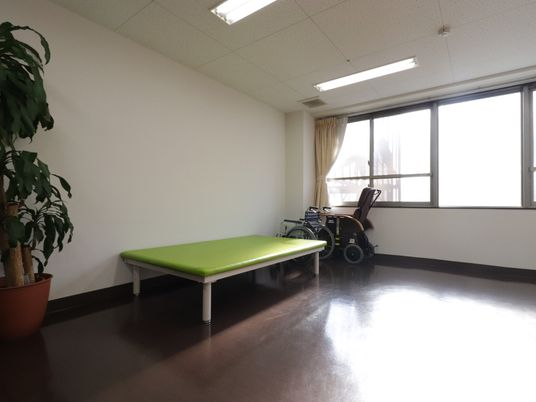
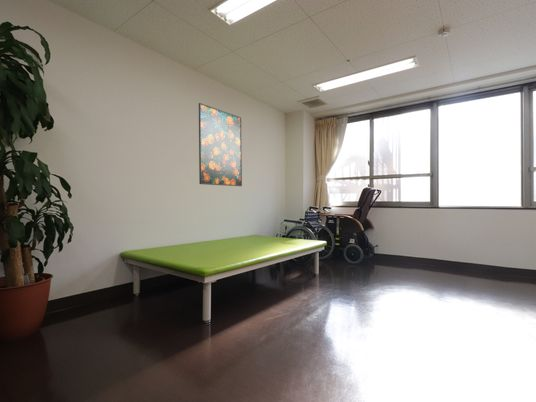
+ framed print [198,102,243,187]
